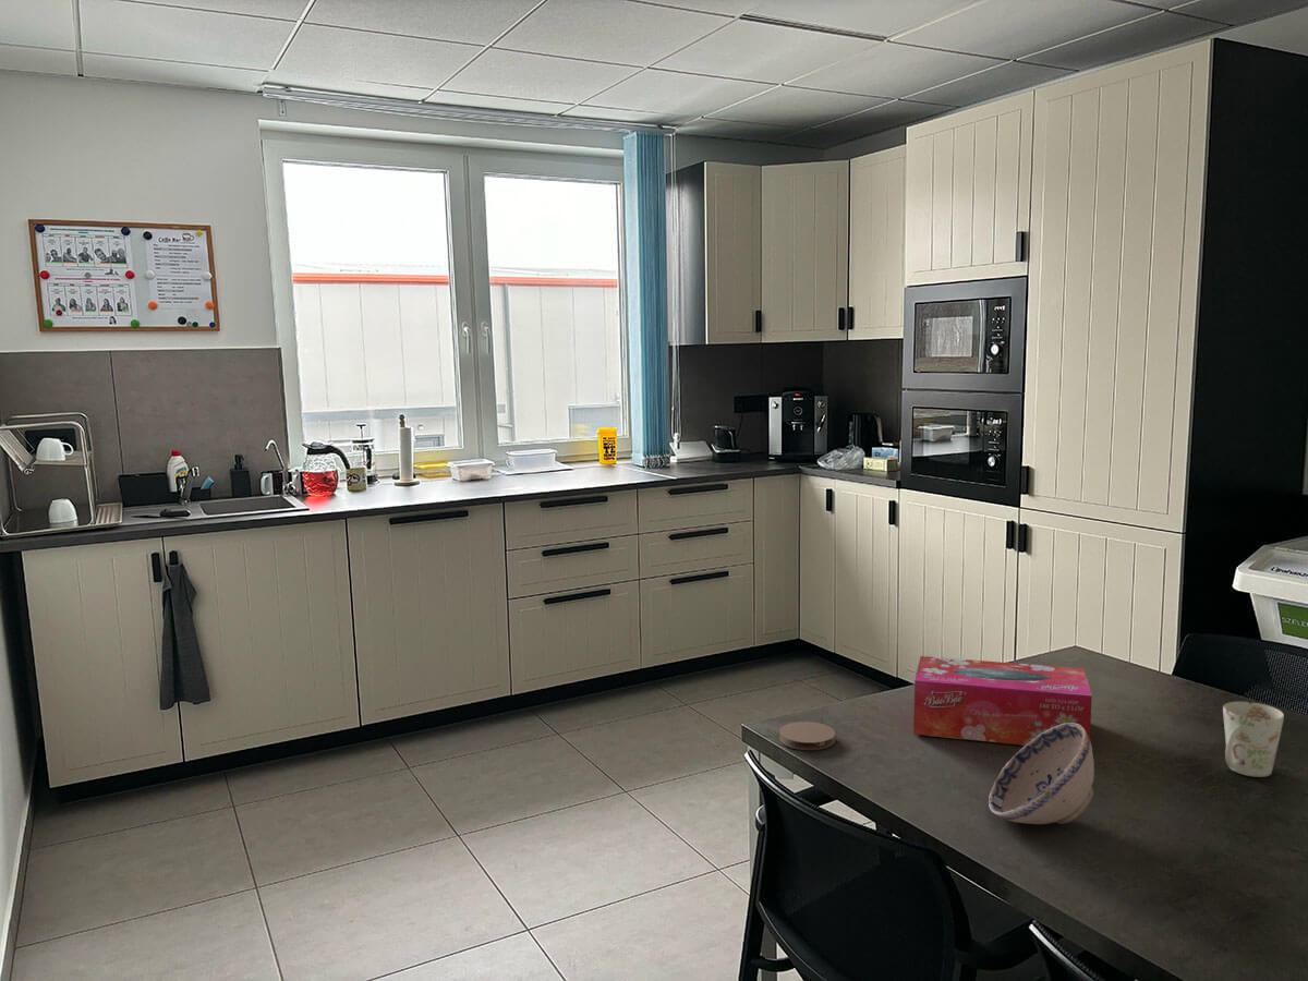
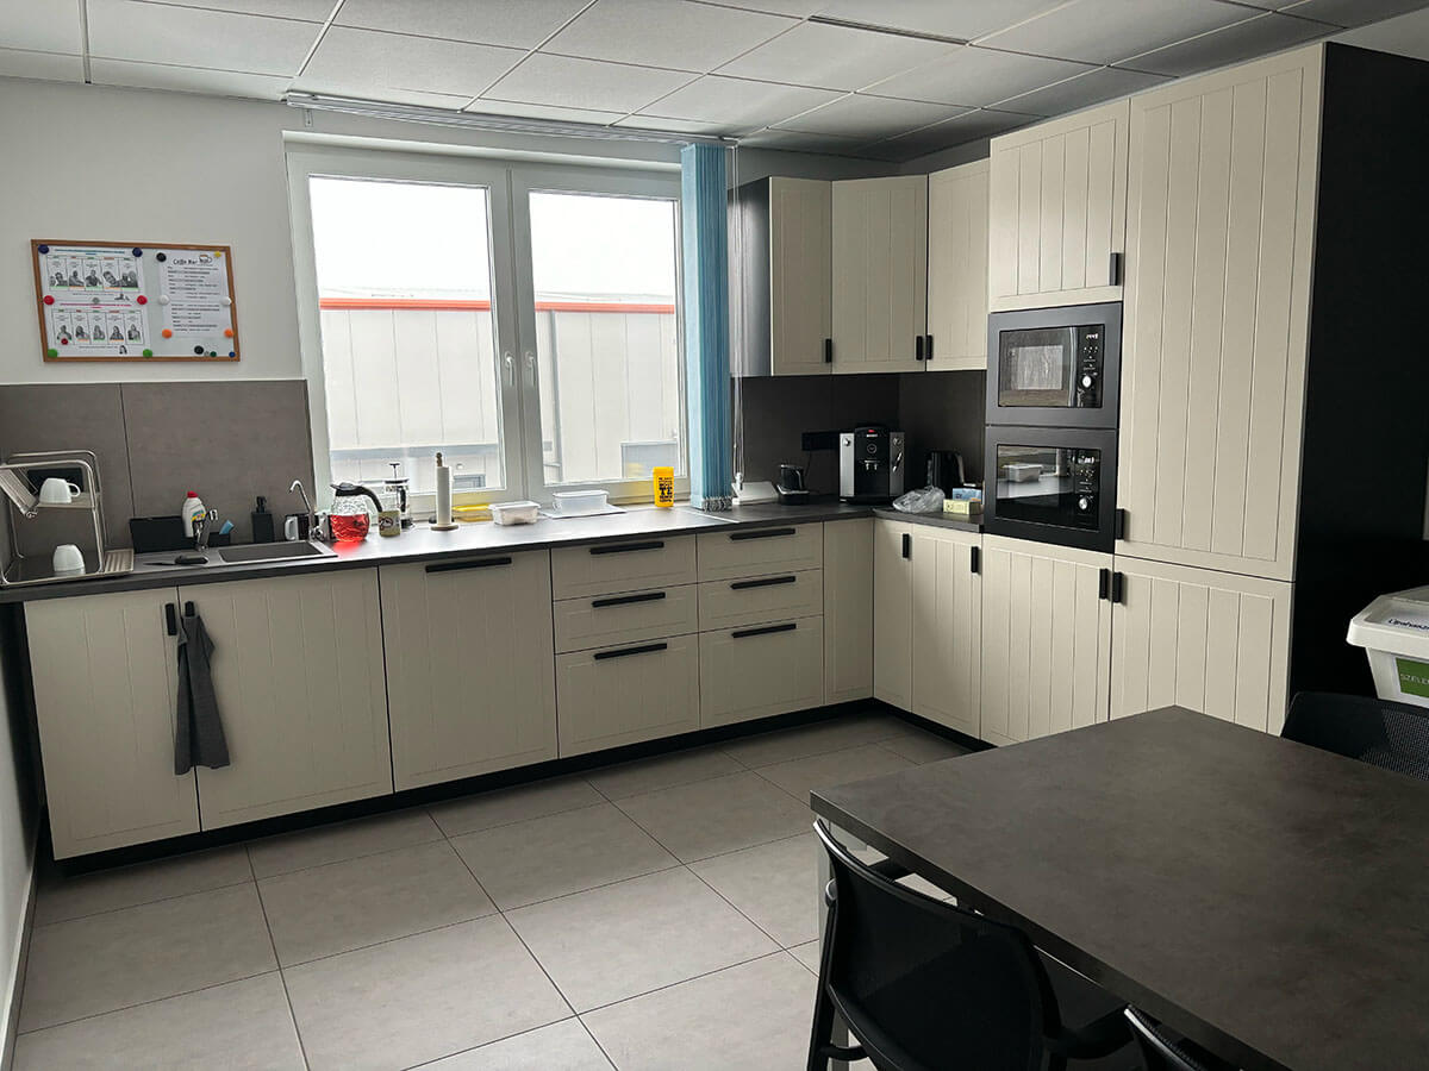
- bowl [988,723,1095,825]
- coaster [778,720,836,751]
- mug [1222,701,1285,778]
- tissue box [912,655,1093,747]
